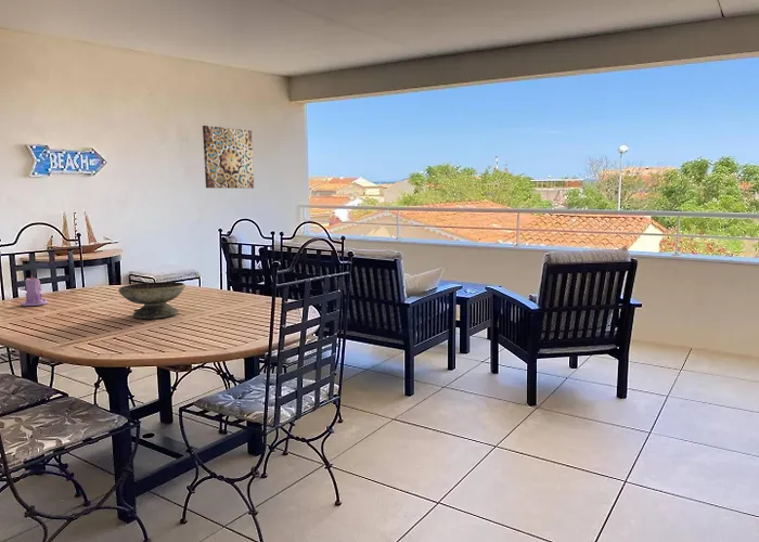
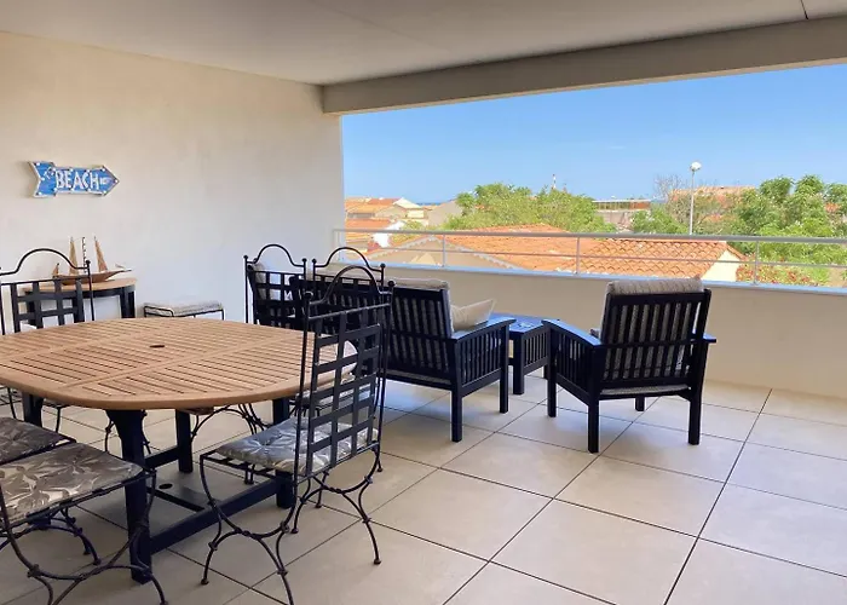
- candle [21,275,48,307]
- wall art [202,125,255,190]
- decorative bowl [117,281,186,320]
